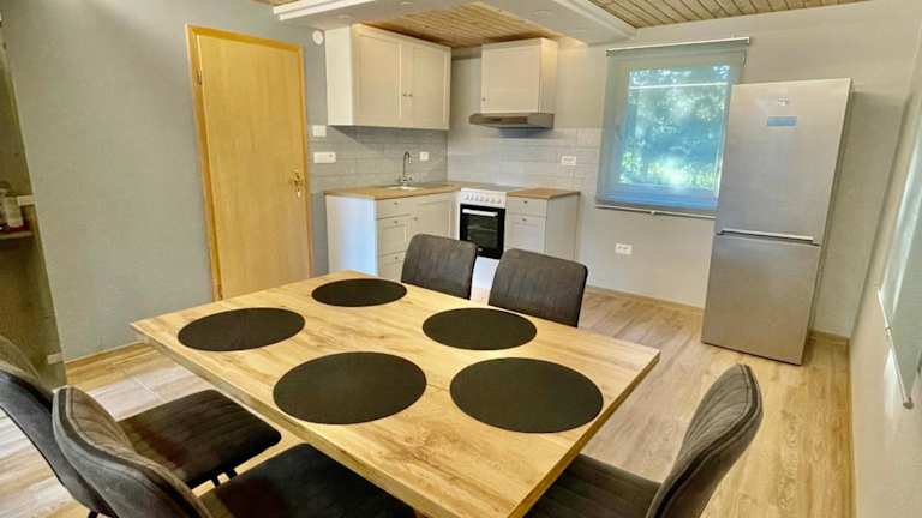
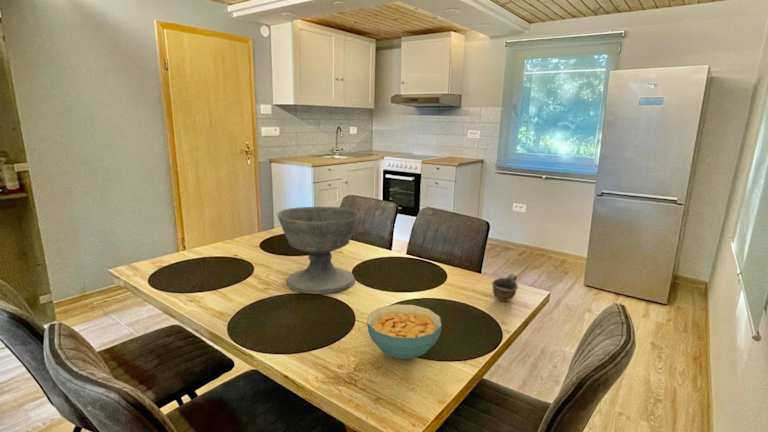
+ cereal bowl [366,303,443,360]
+ bowl [277,206,361,295]
+ cup [491,273,519,303]
